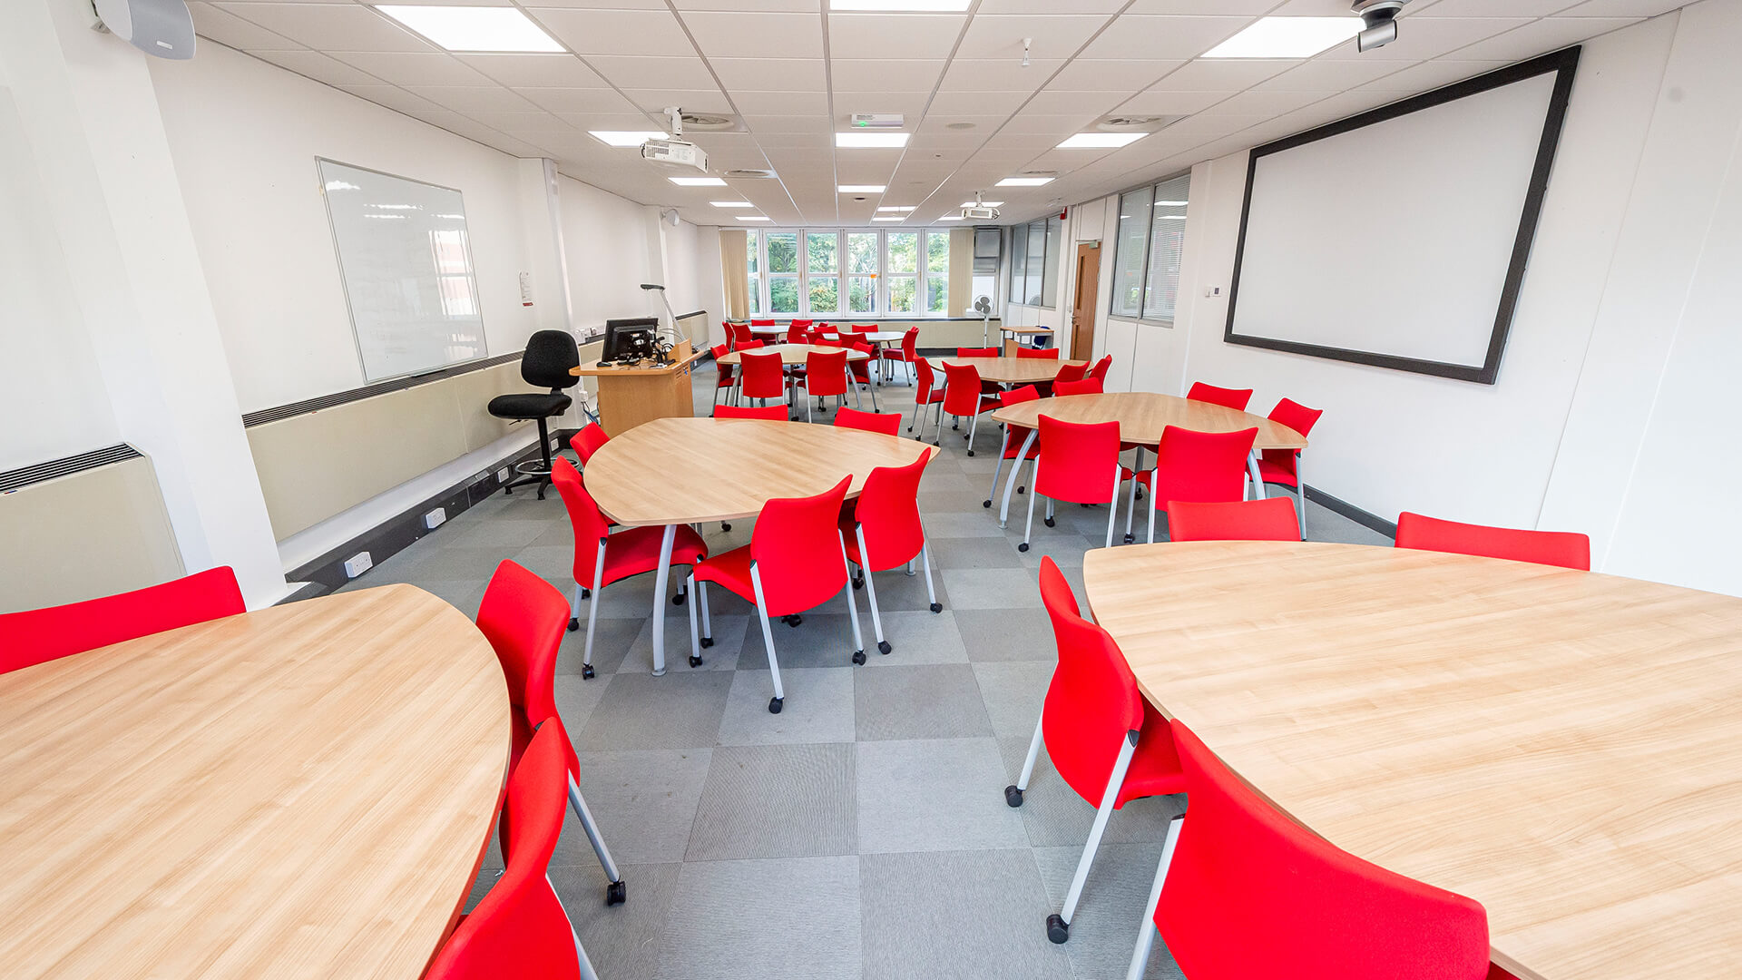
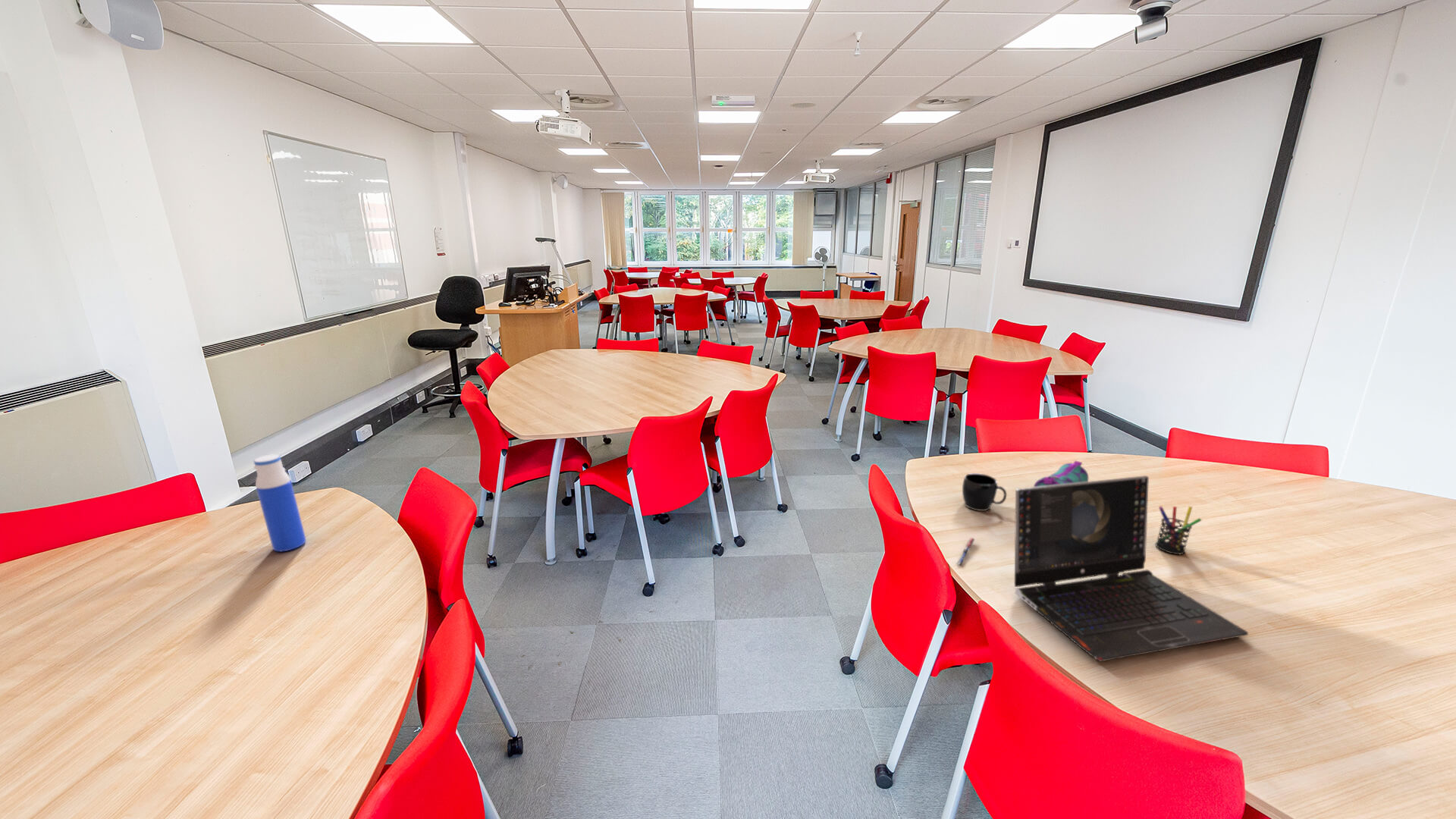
+ water bottle [253,453,306,552]
+ mug [962,472,1007,512]
+ pencil case [1033,460,1089,487]
+ pen [956,537,975,566]
+ laptop computer [1014,475,1249,662]
+ pen holder [1155,506,1203,555]
